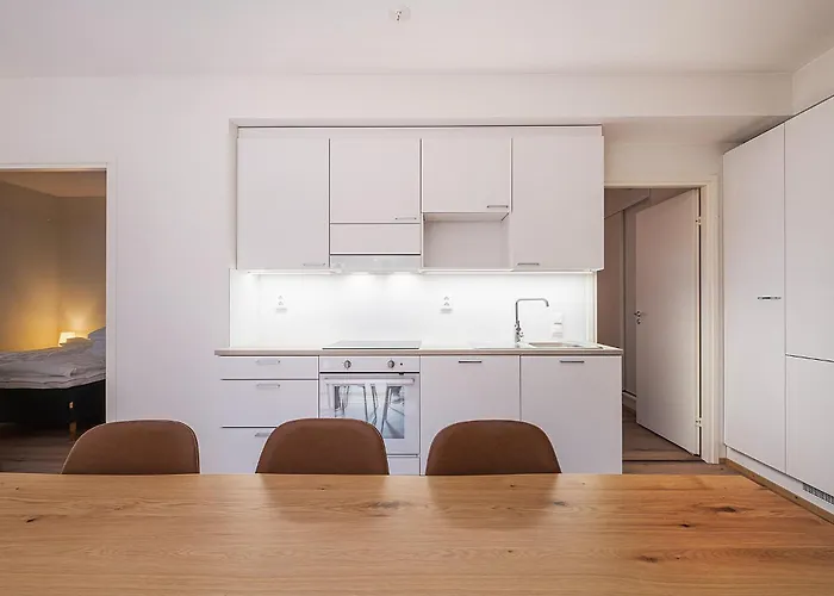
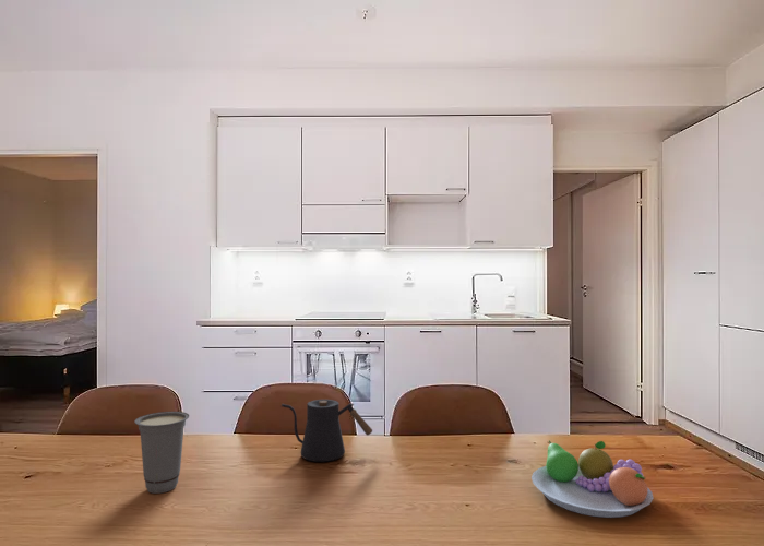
+ fruit bowl [530,439,655,519]
+ kettle [280,399,373,463]
+ cup [134,411,190,495]
